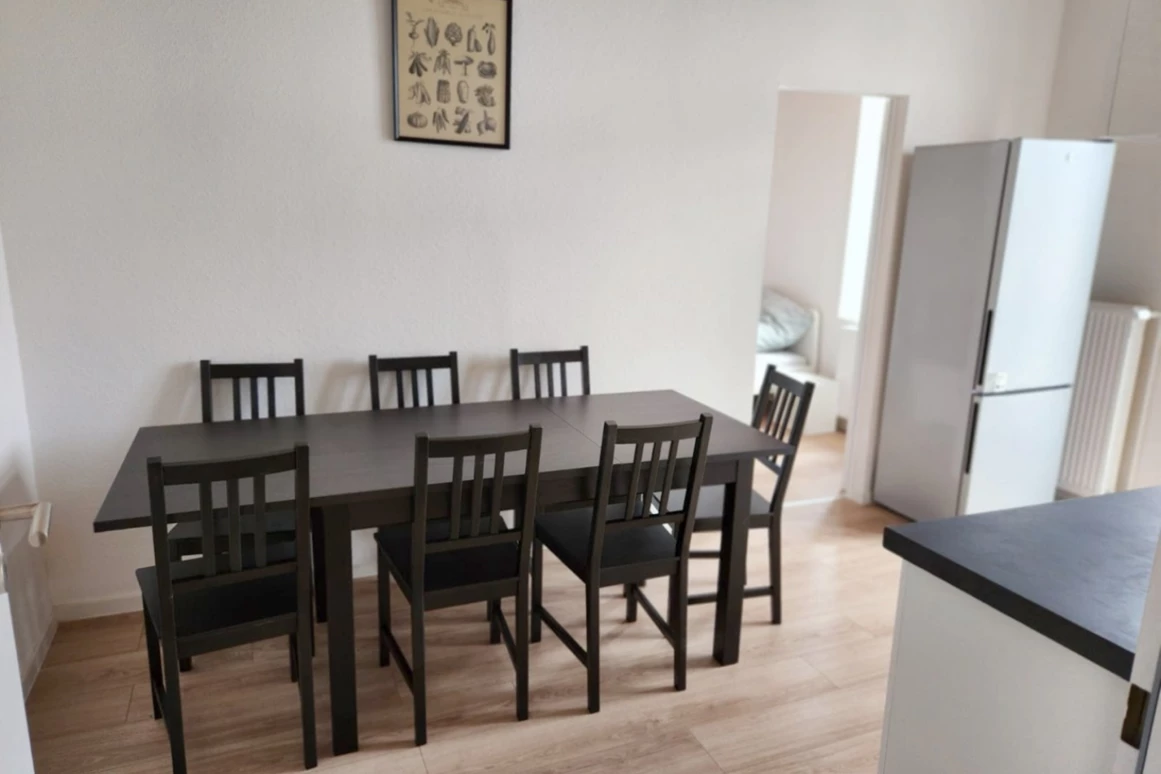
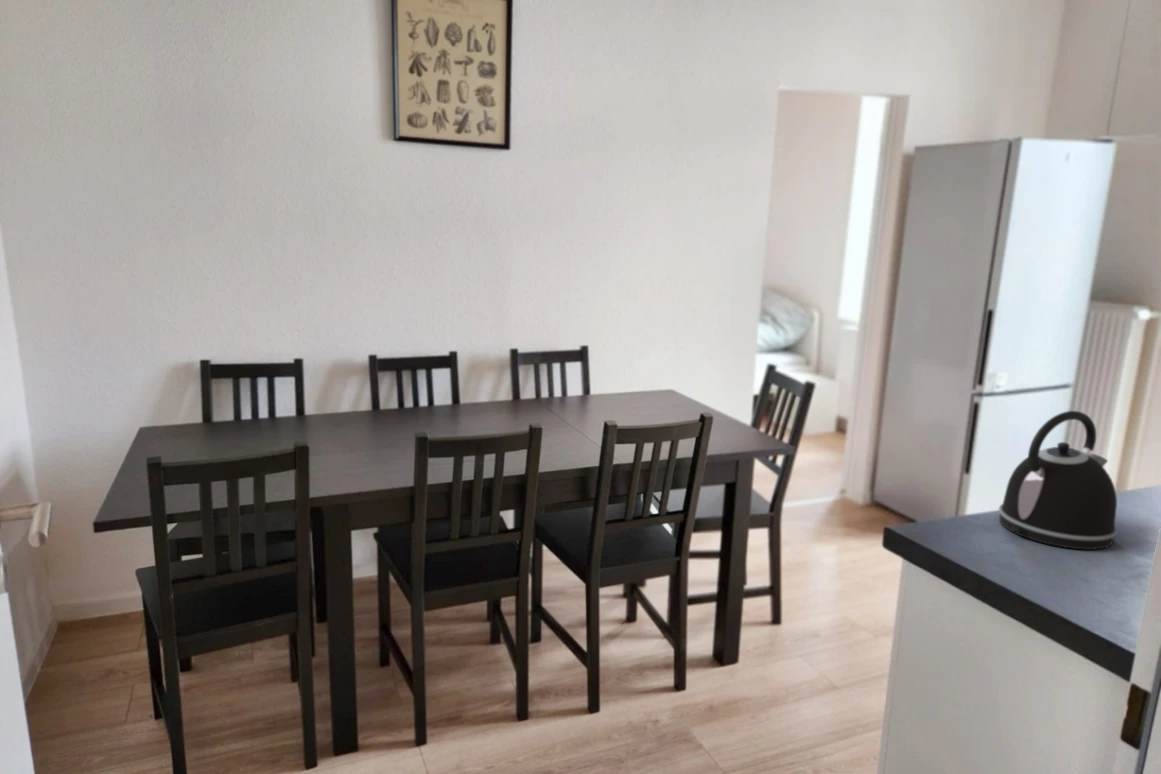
+ kettle [998,410,1118,551]
